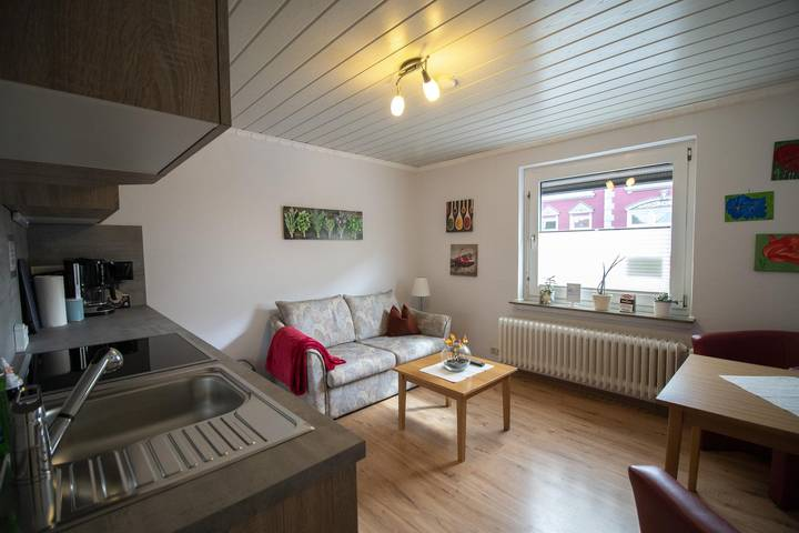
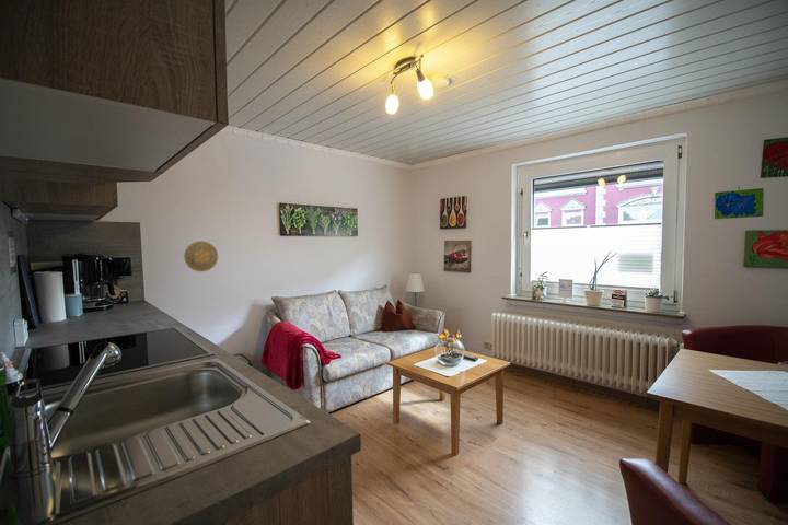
+ decorative plate [183,240,219,272]
